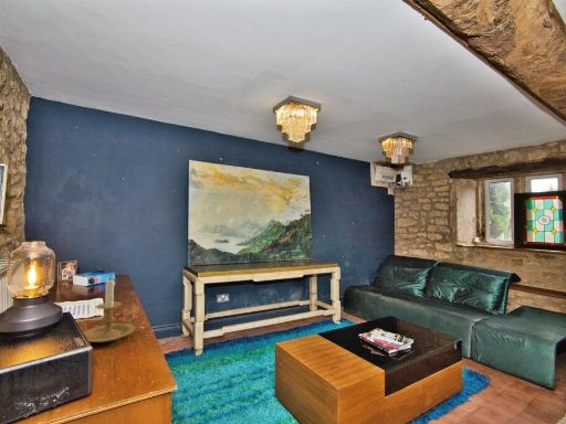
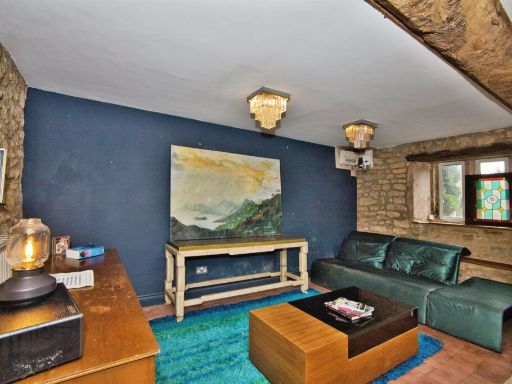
- candle holder [83,277,136,343]
